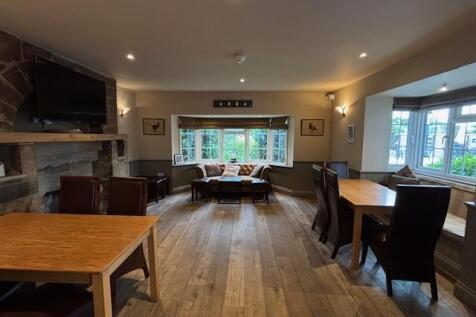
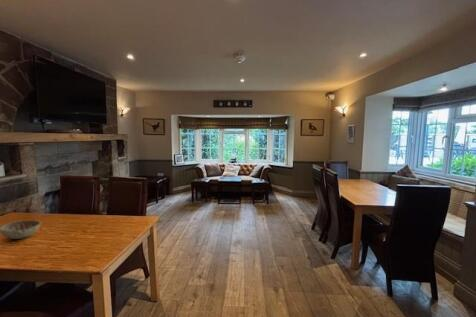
+ decorative bowl [0,219,42,240]
